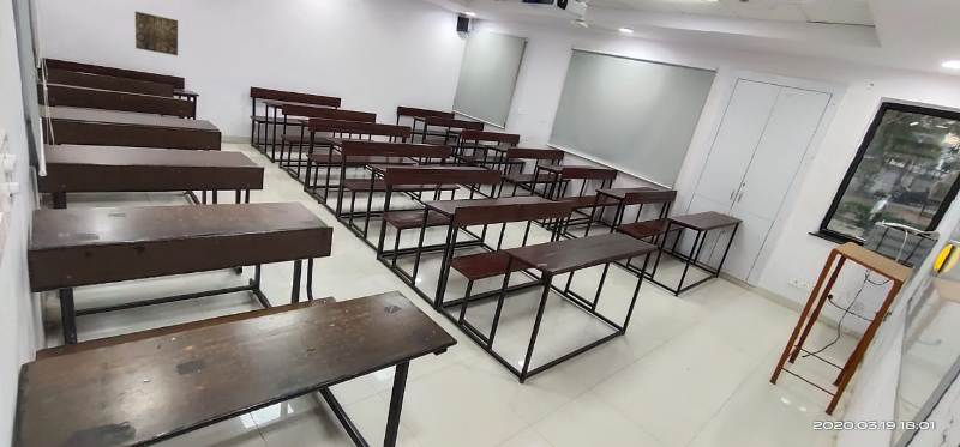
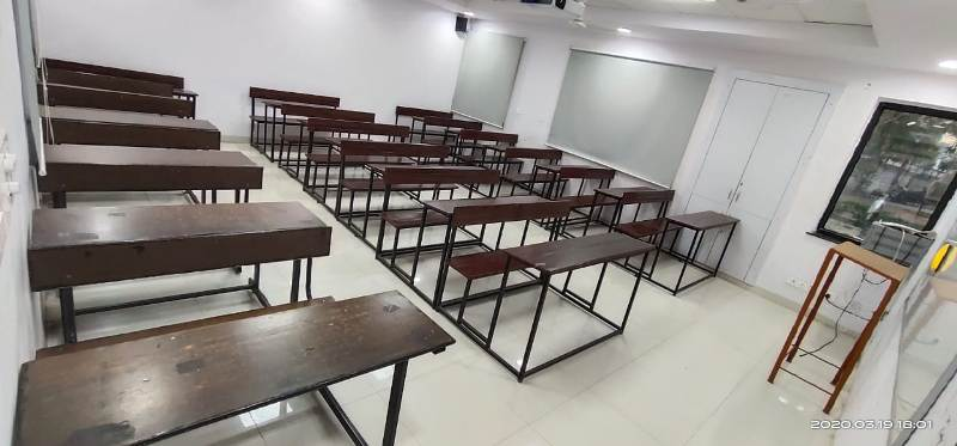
- wall art [134,11,179,56]
